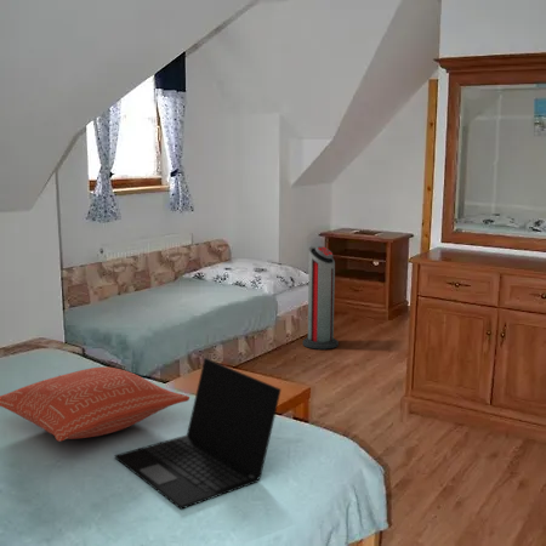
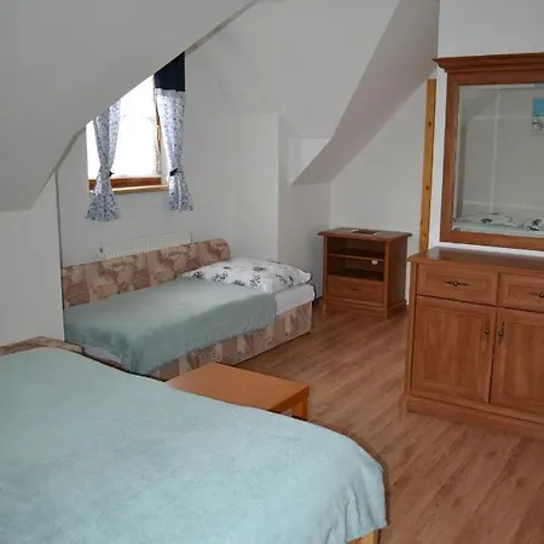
- pillow [0,365,190,443]
- air purifier [302,245,340,351]
- laptop [113,357,283,511]
